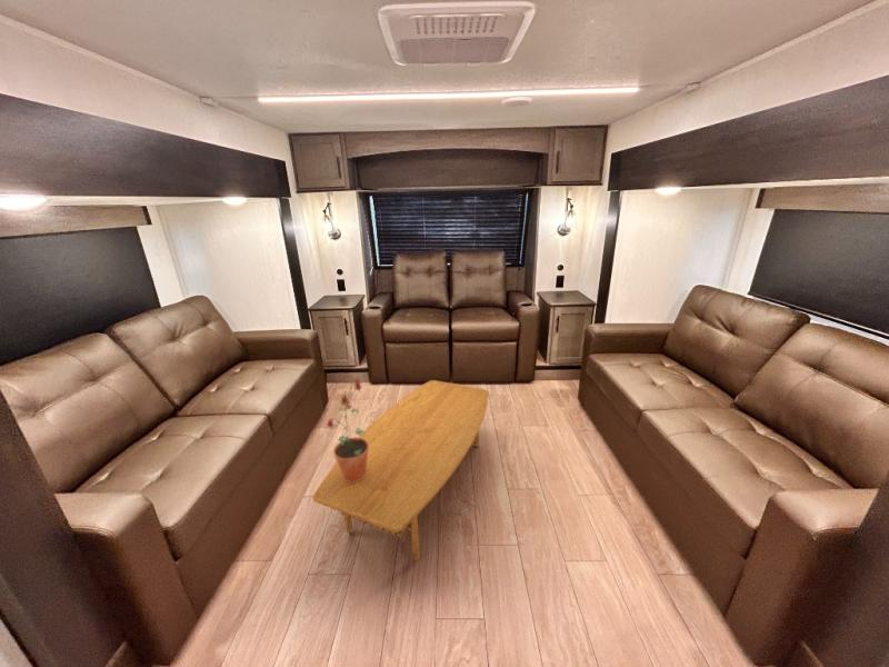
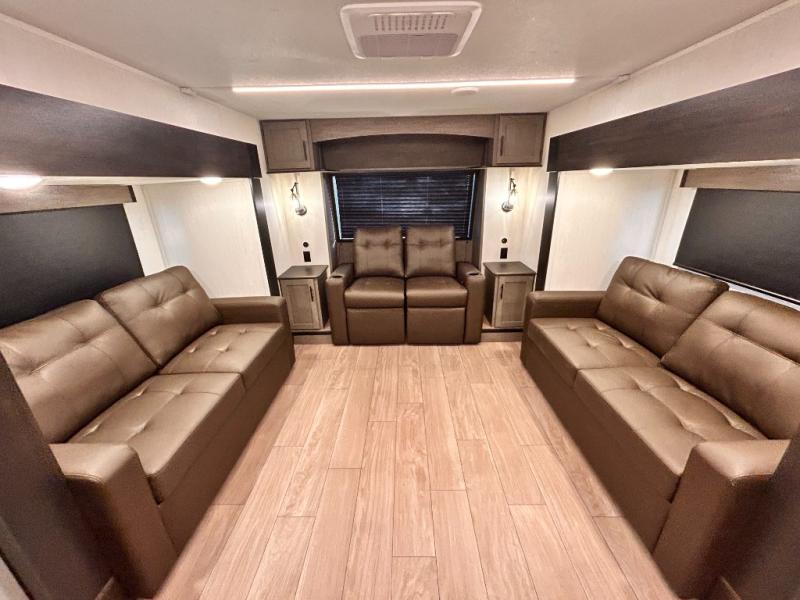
- potted plant [326,377,369,482]
- coffee table [312,379,490,561]
